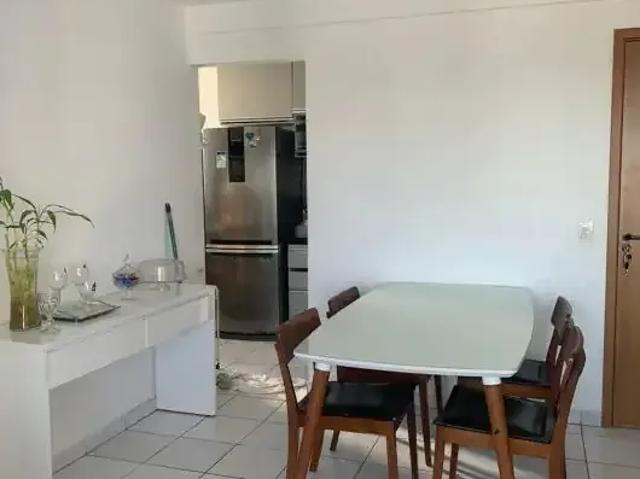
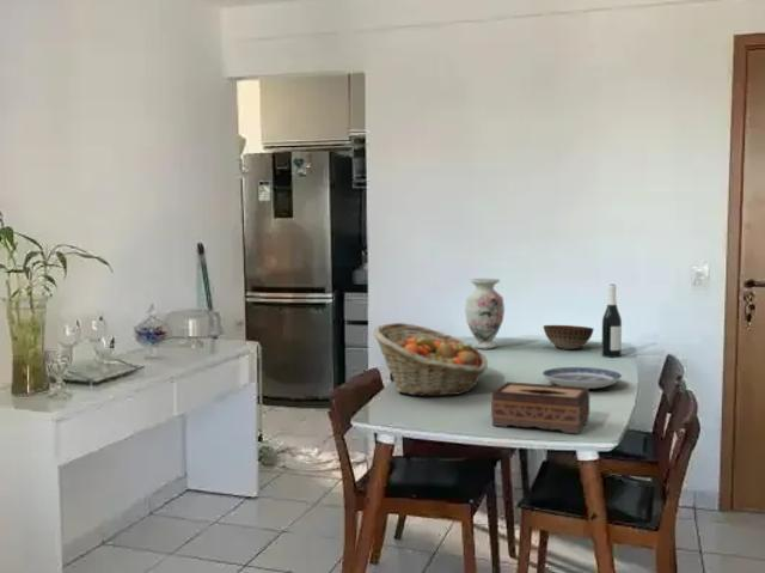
+ fruit basket [372,322,489,397]
+ wine bottle [601,284,623,359]
+ bowl [543,324,594,350]
+ plate [541,366,623,390]
+ vase [464,278,506,350]
+ tissue box [490,380,590,434]
